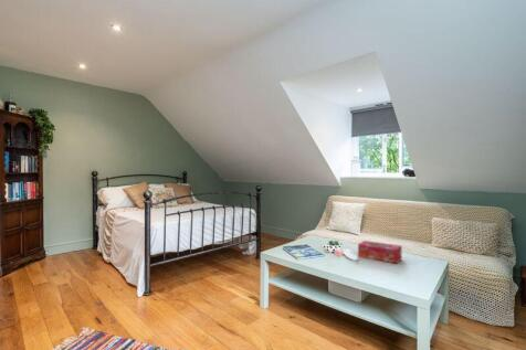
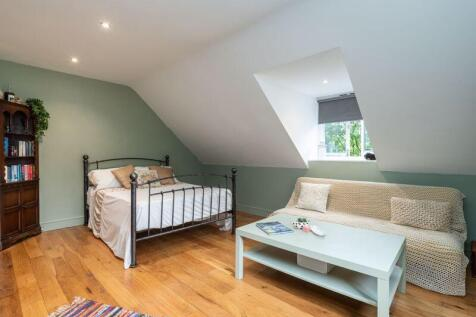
- tissue box [357,240,403,265]
